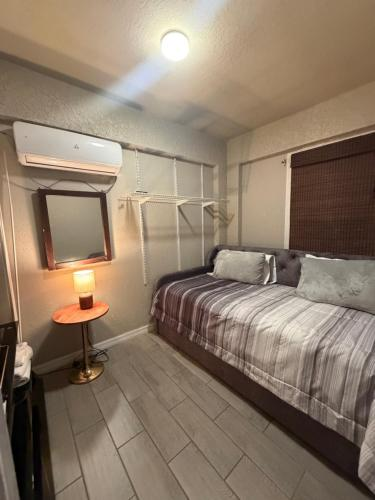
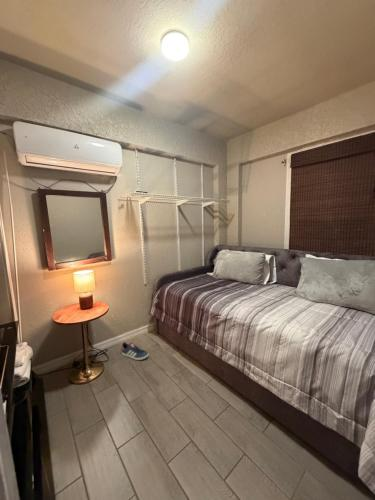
+ sneaker [120,341,149,361]
